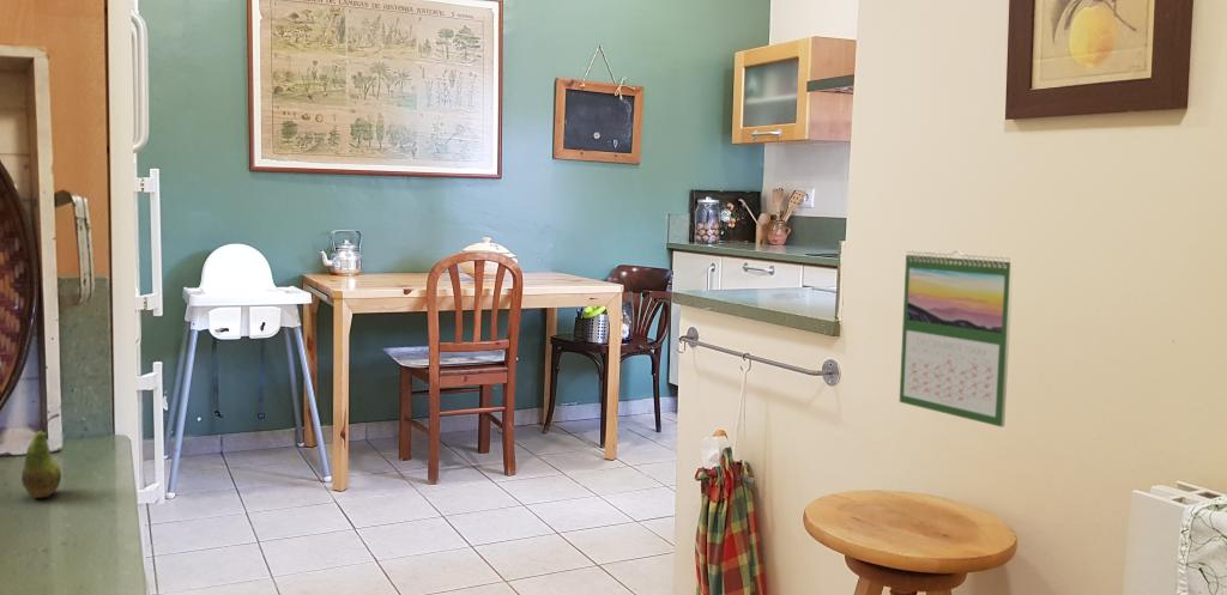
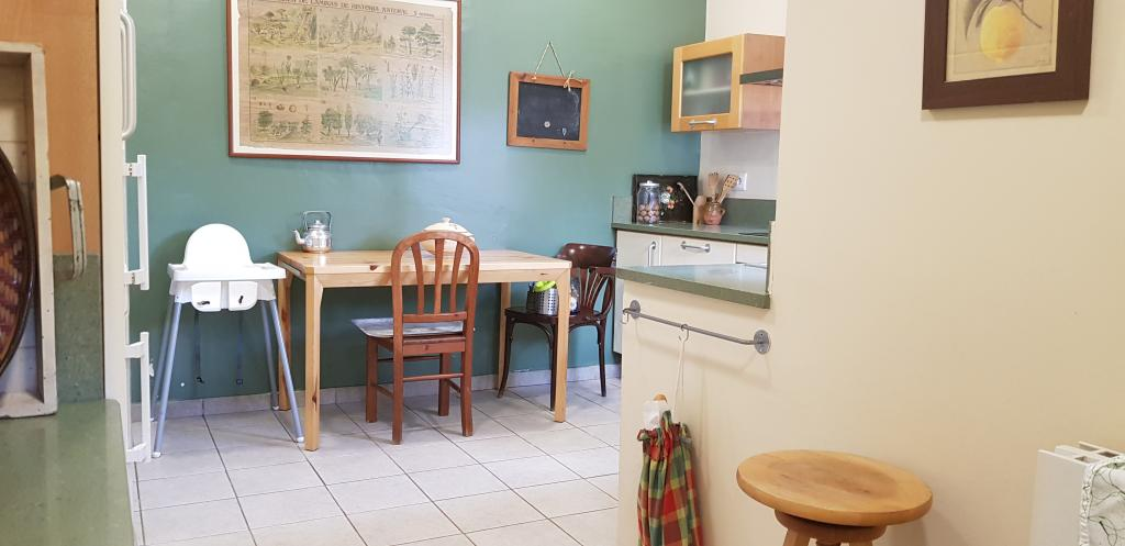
- fruit [20,412,62,499]
- calendar [899,249,1015,429]
